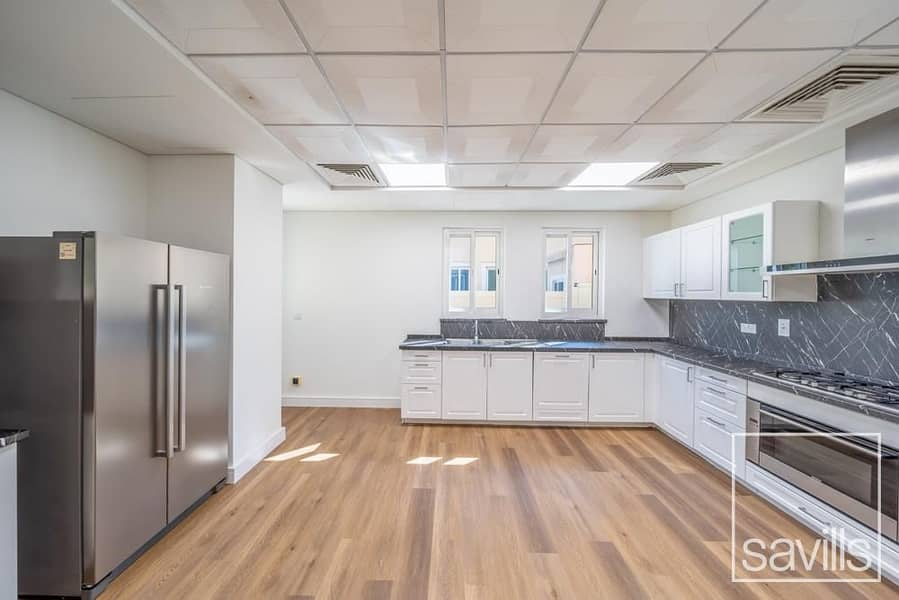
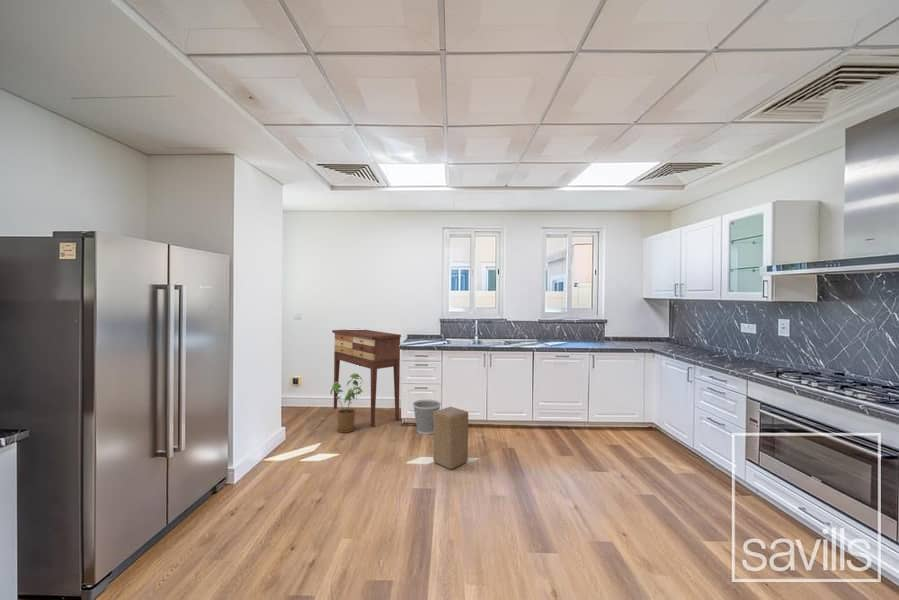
+ wastebasket [412,399,442,436]
+ house plant [329,373,364,434]
+ console table [331,329,402,428]
+ wooden block [432,406,469,470]
